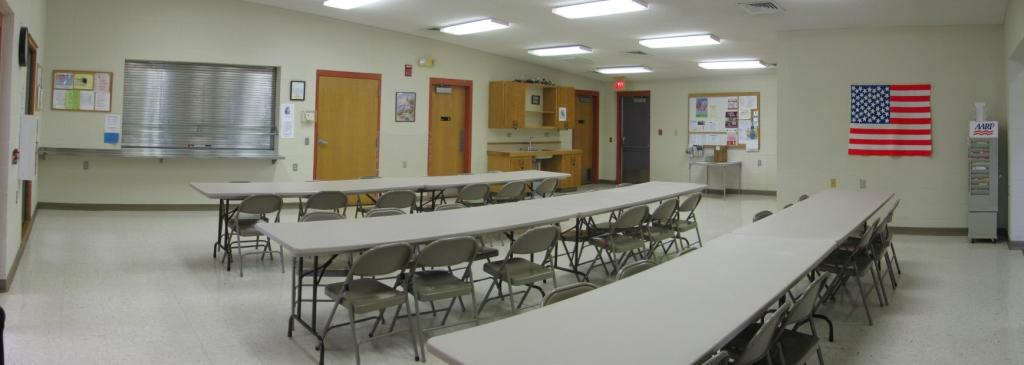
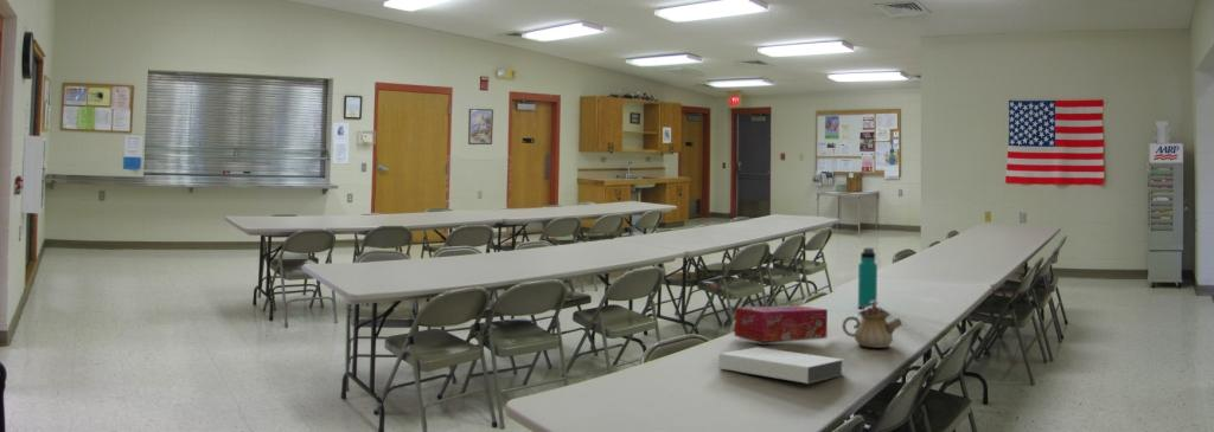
+ water bottle [857,247,878,309]
+ tissue box [733,304,829,343]
+ teapot [841,301,902,349]
+ paper stack [717,346,845,385]
